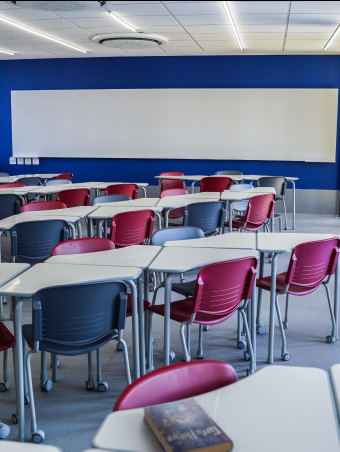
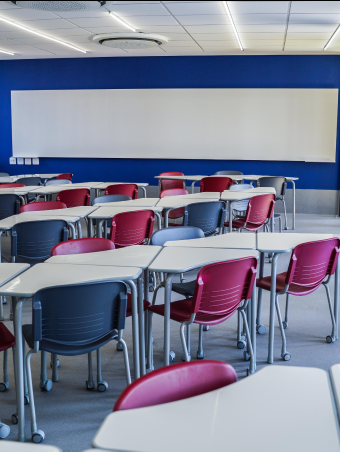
- book [142,397,235,452]
